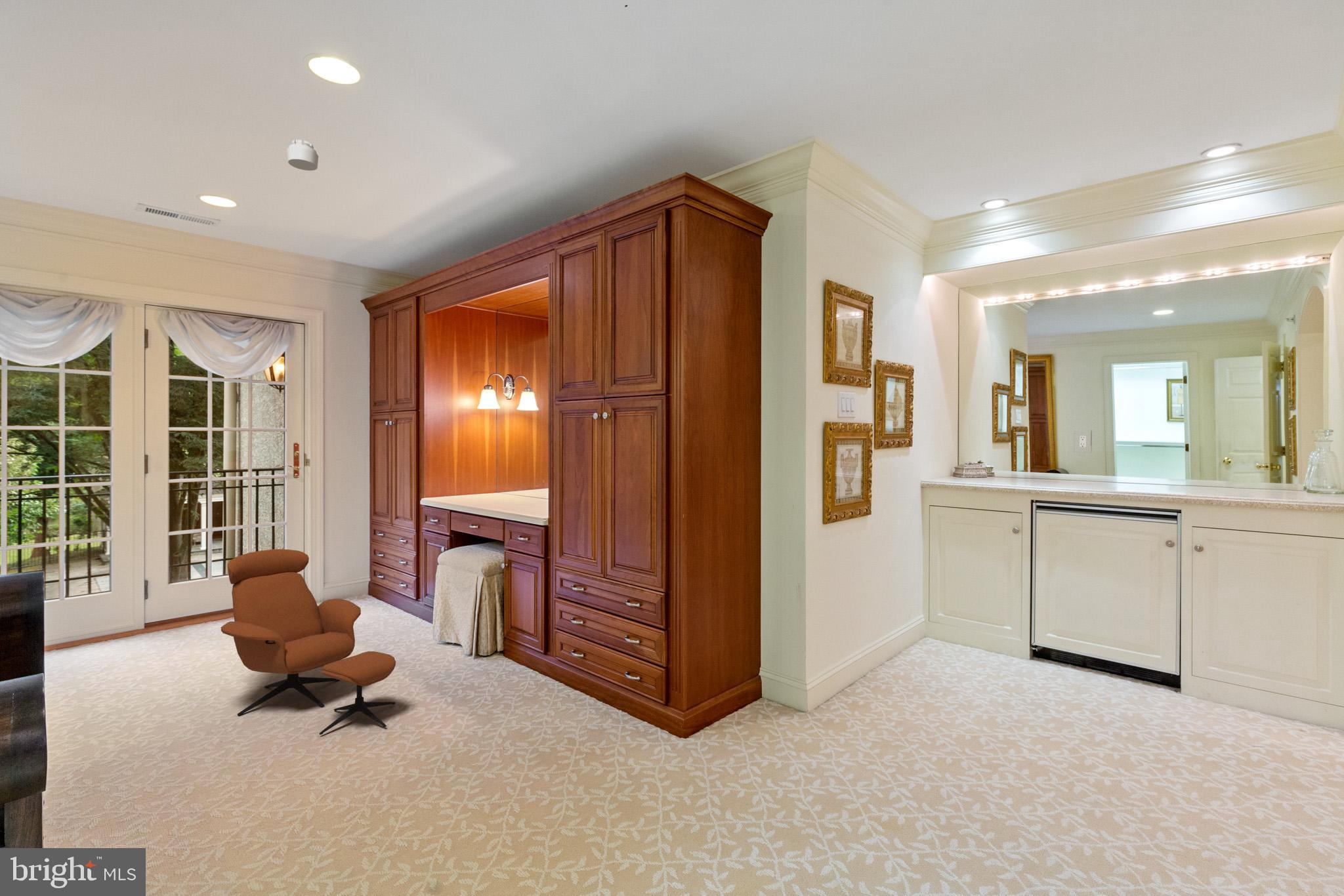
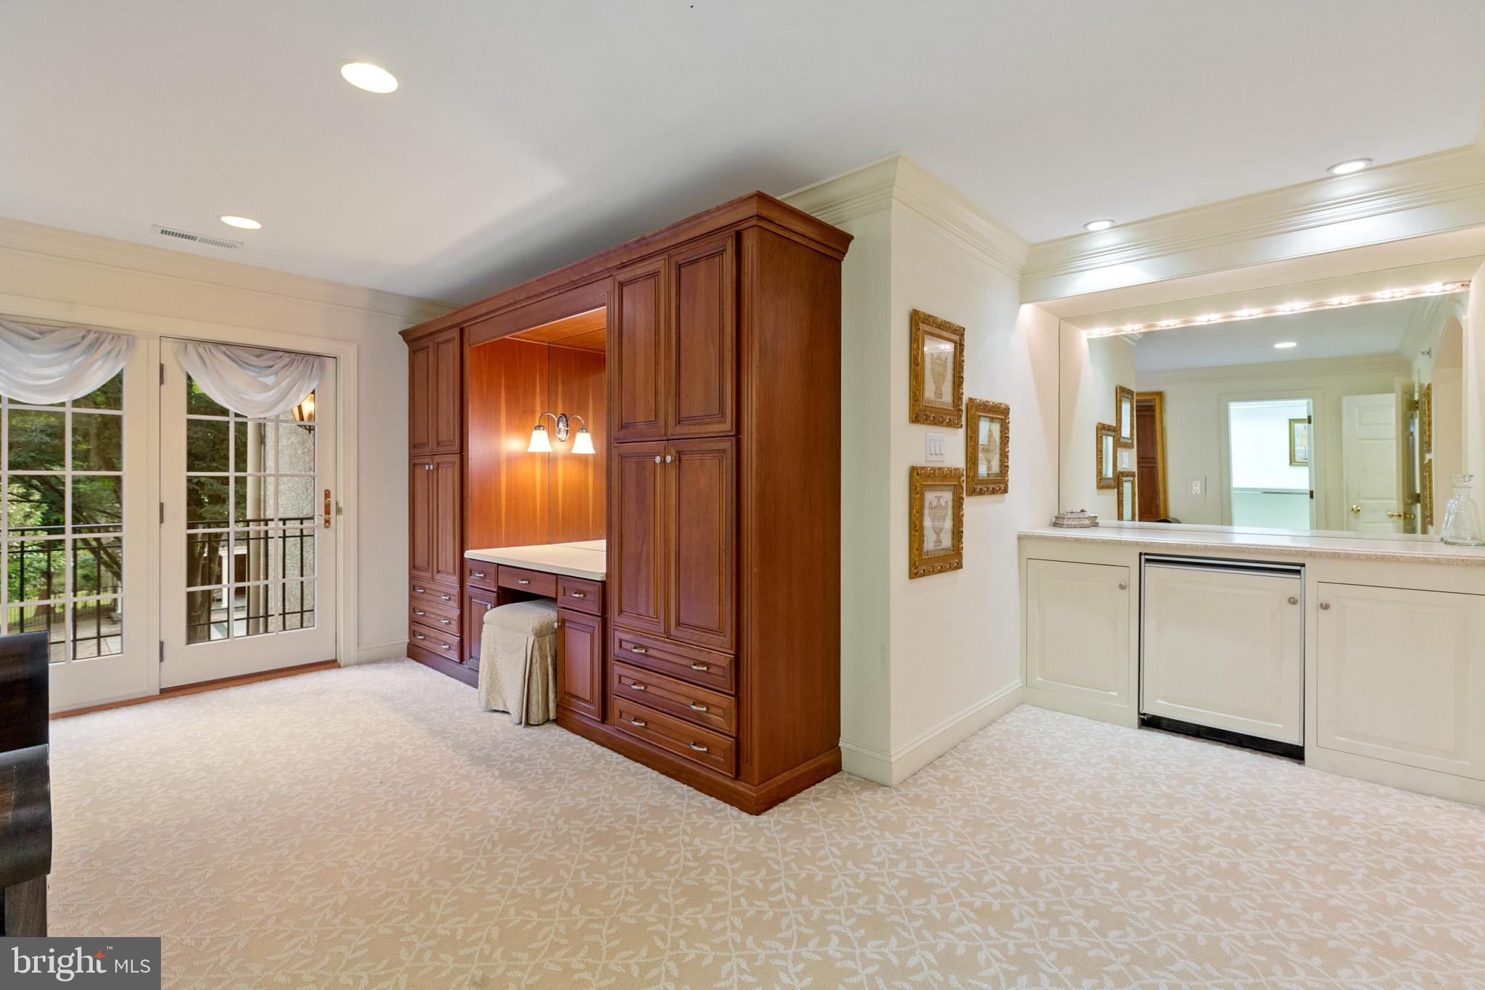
- smoke detector [286,139,319,171]
- lounge chair [221,548,396,735]
